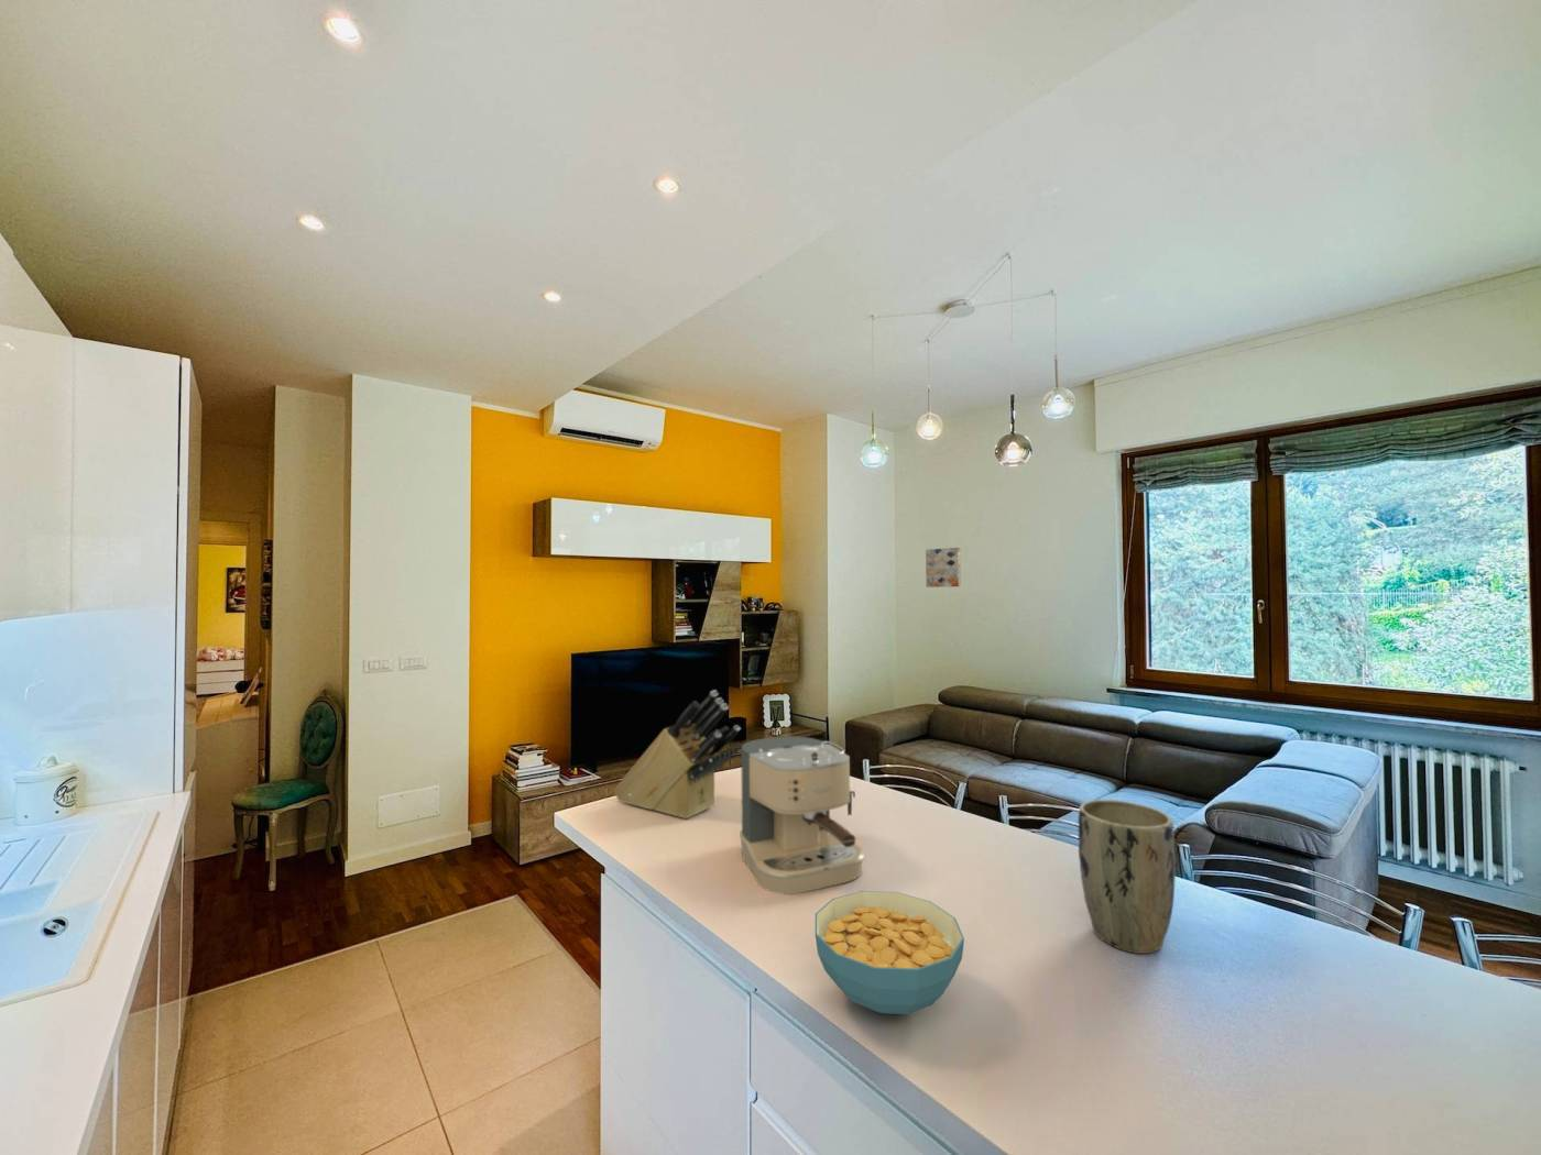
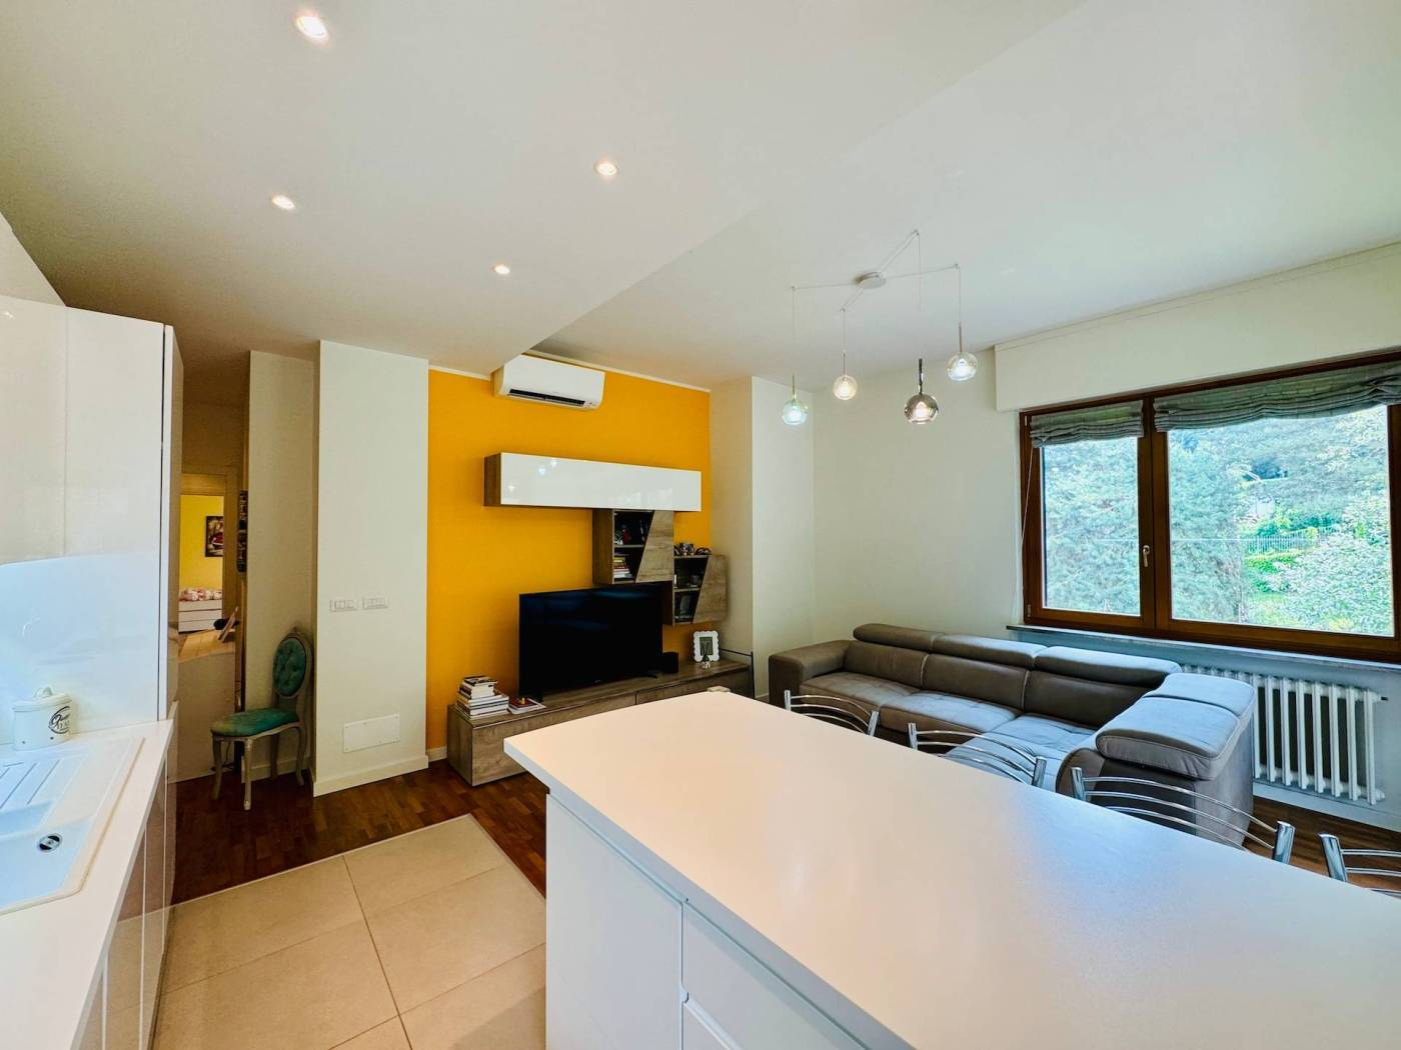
- coffee maker [739,735,865,895]
- wall art [925,547,962,588]
- cereal bowl [814,889,966,1015]
- knife block [612,689,741,819]
- plant pot [1077,798,1177,955]
